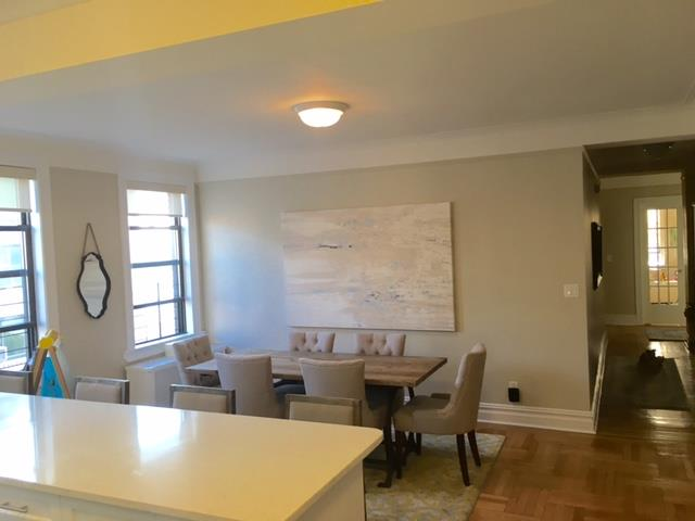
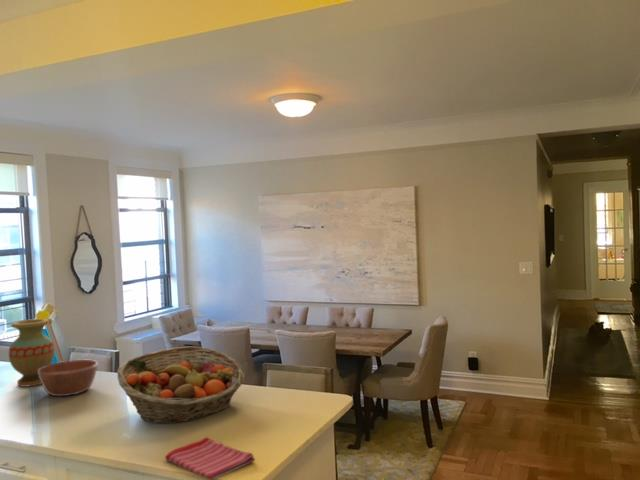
+ vase [8,318,55,388]
+ fruit basket [116,345,246,424]
+ bowl [38,359,99,397]
+ dish towel [164,436,256,480]
